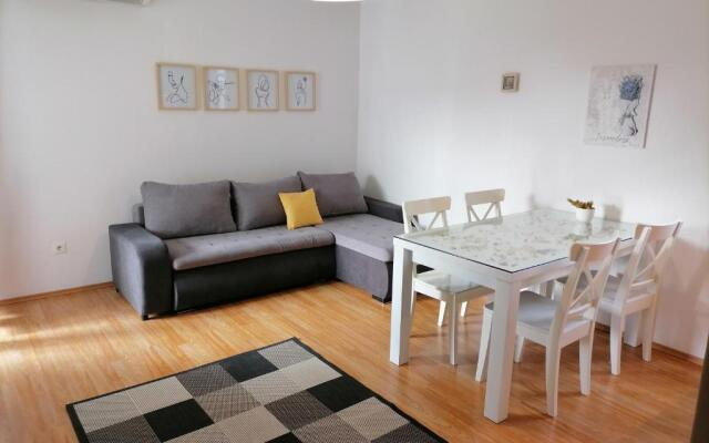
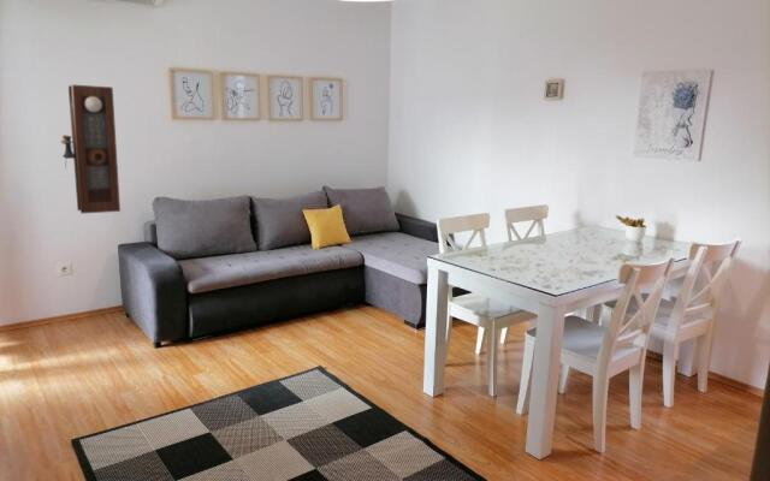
+ pendulum clock [60,83,122,215]
